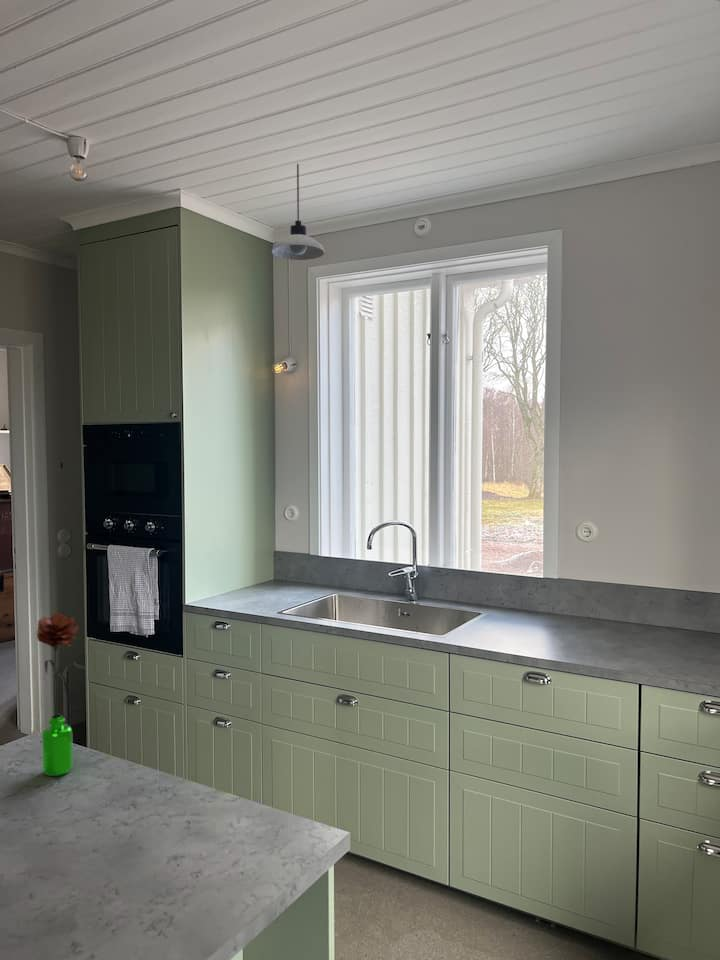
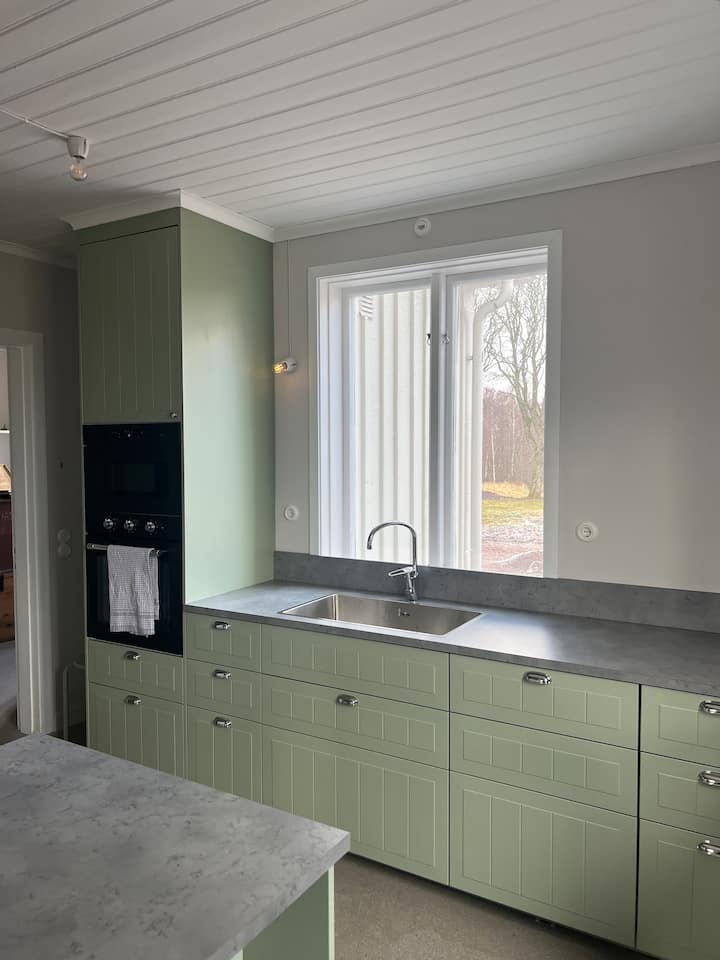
- pendant light [271,163,325,261]
- flower [36,612,80,777]
